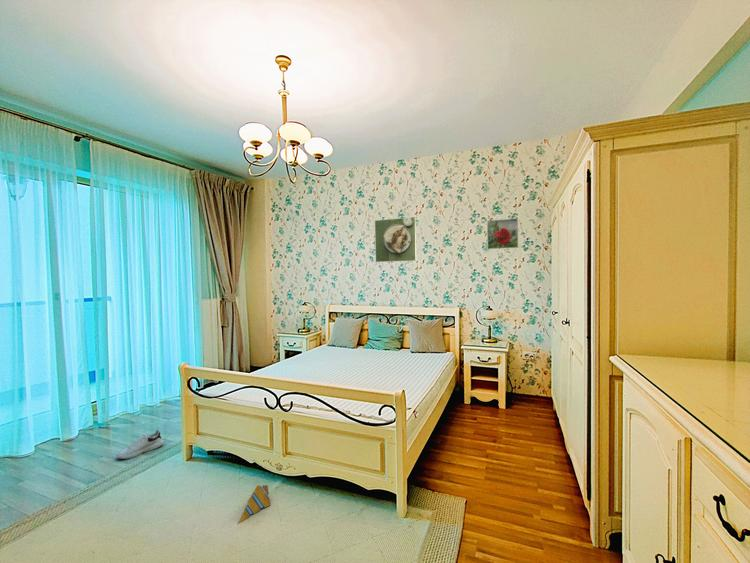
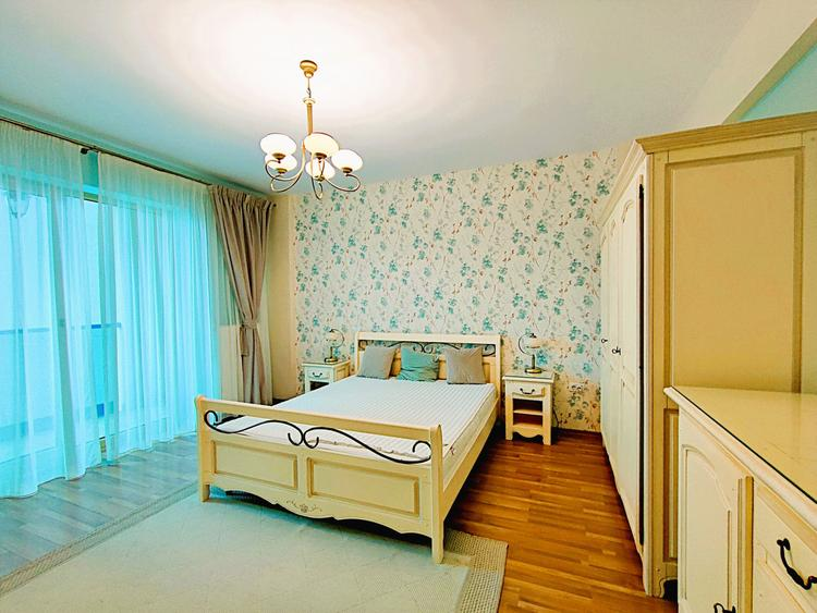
- shoe [115,429,164,460]
- stacking toy [237,484,272,524]
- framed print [374,216,417,263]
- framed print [486,218,519,250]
